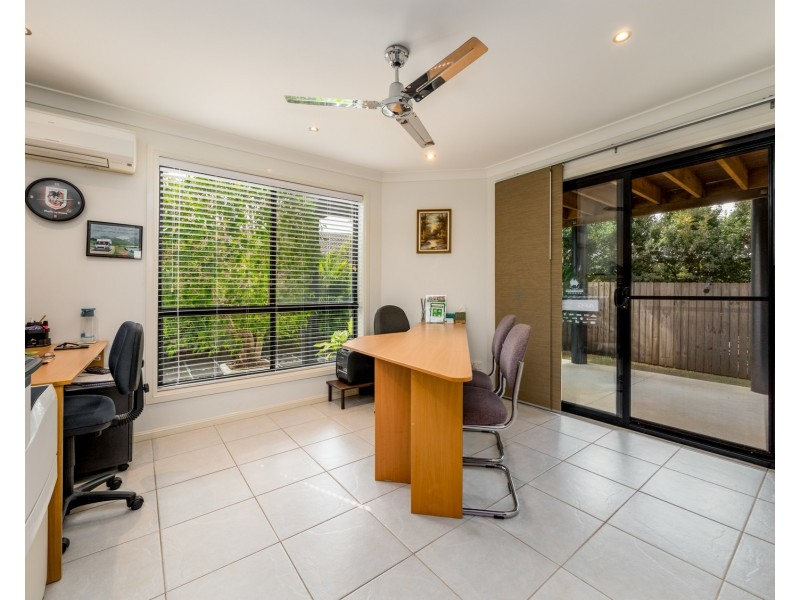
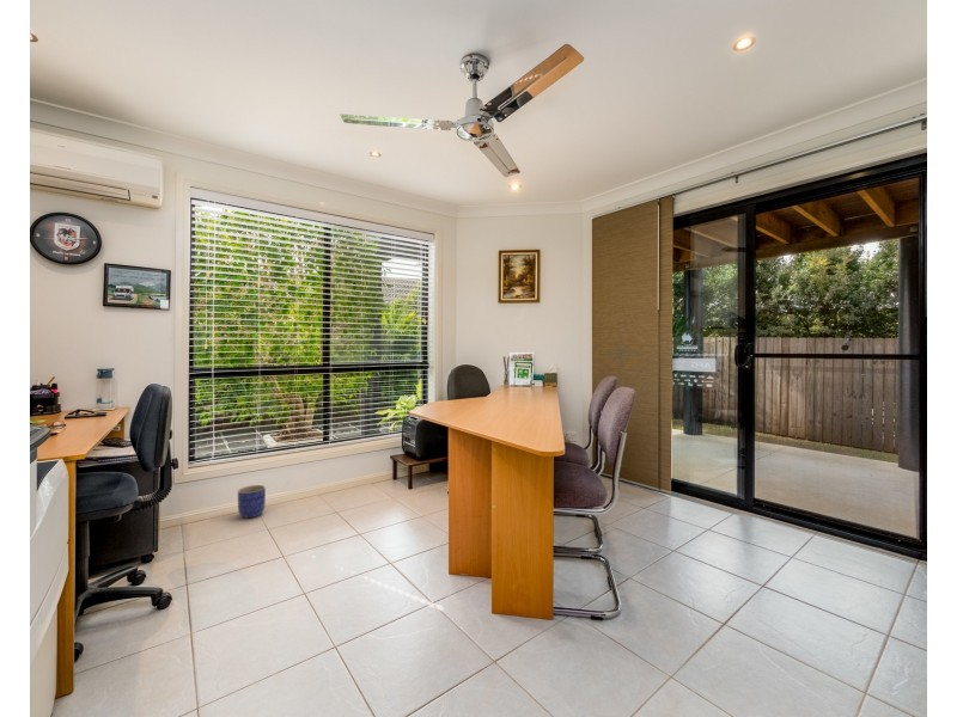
+ planter [237,484,267,520]
